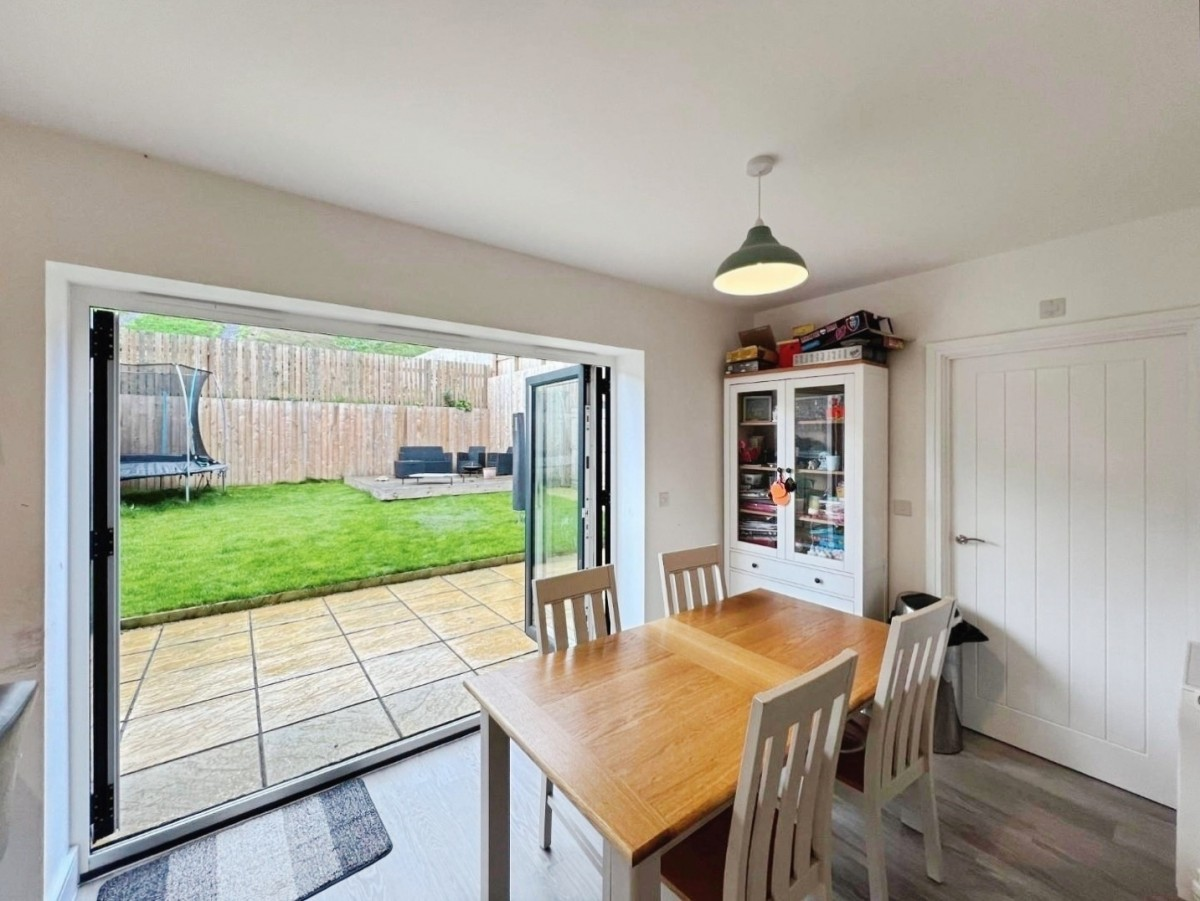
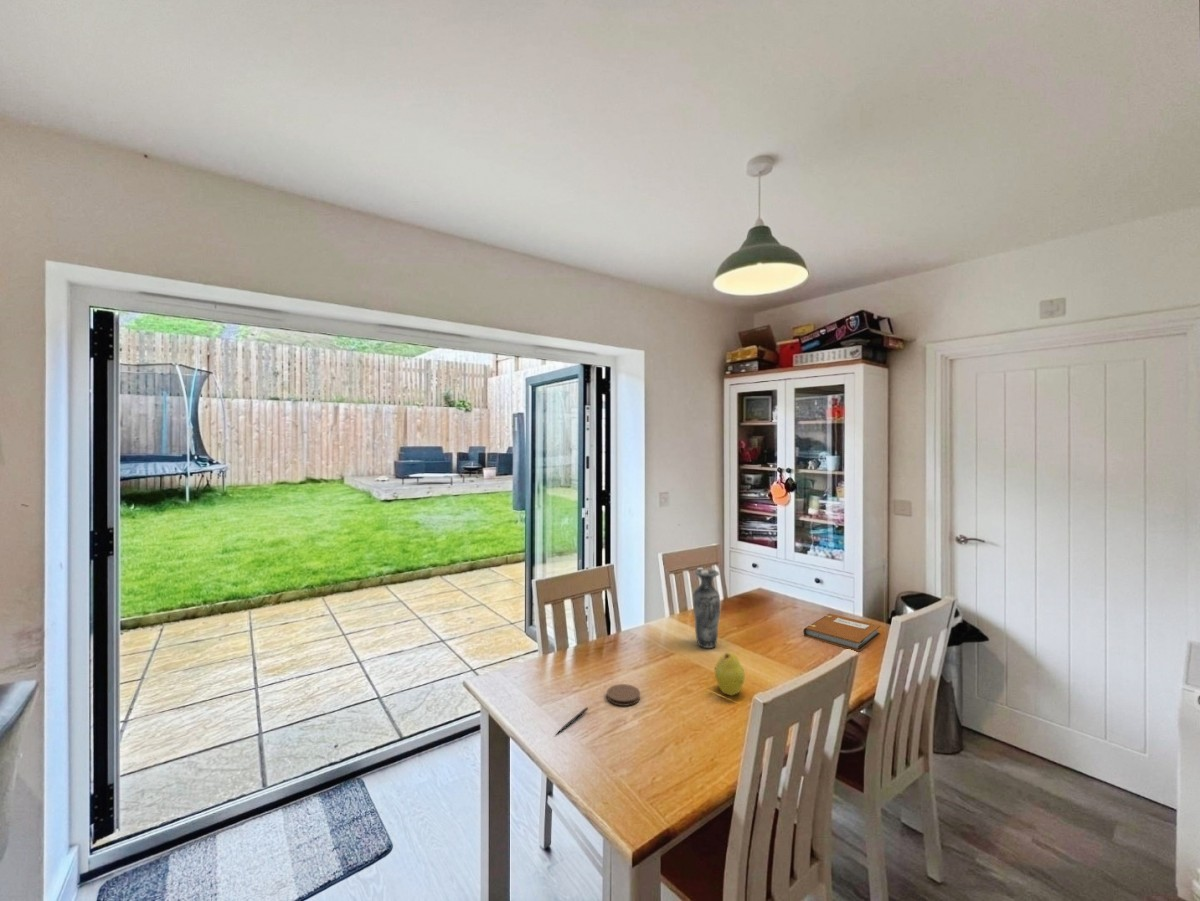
+ pen [554,706,589,736]
+ coaster [606,683,641,707]
+ notebook [802,613,882,653]
+ fruit [714,652,746,697]
+ vase [692,568,721,649]
